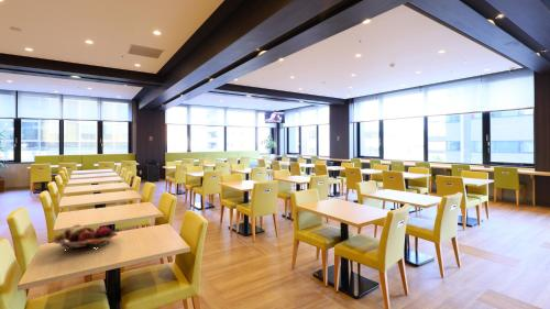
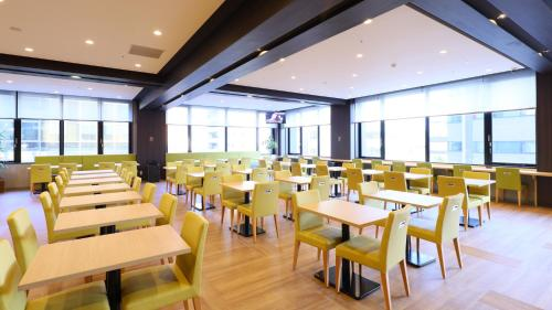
- fruit basket [52,223,119,252]
